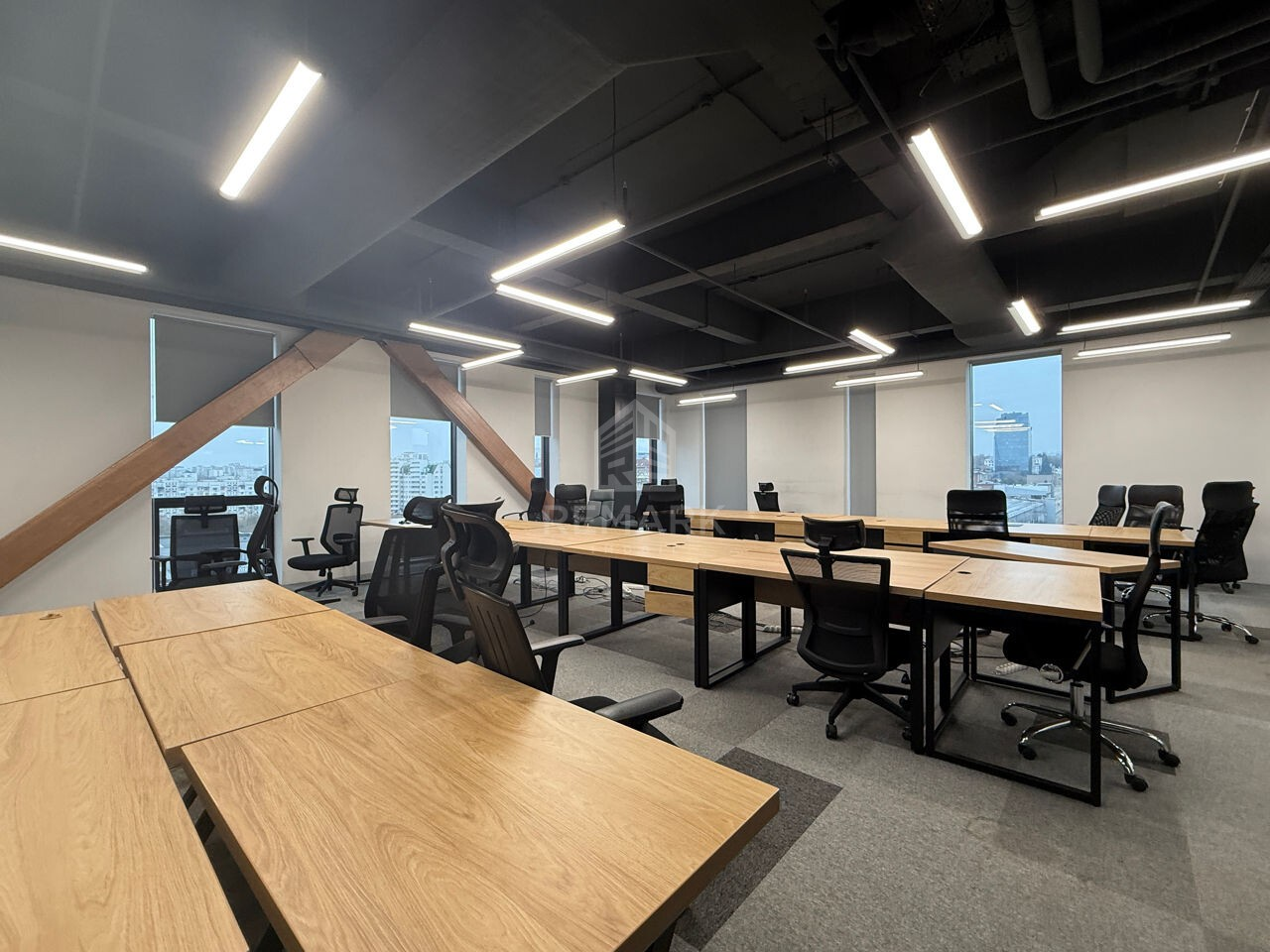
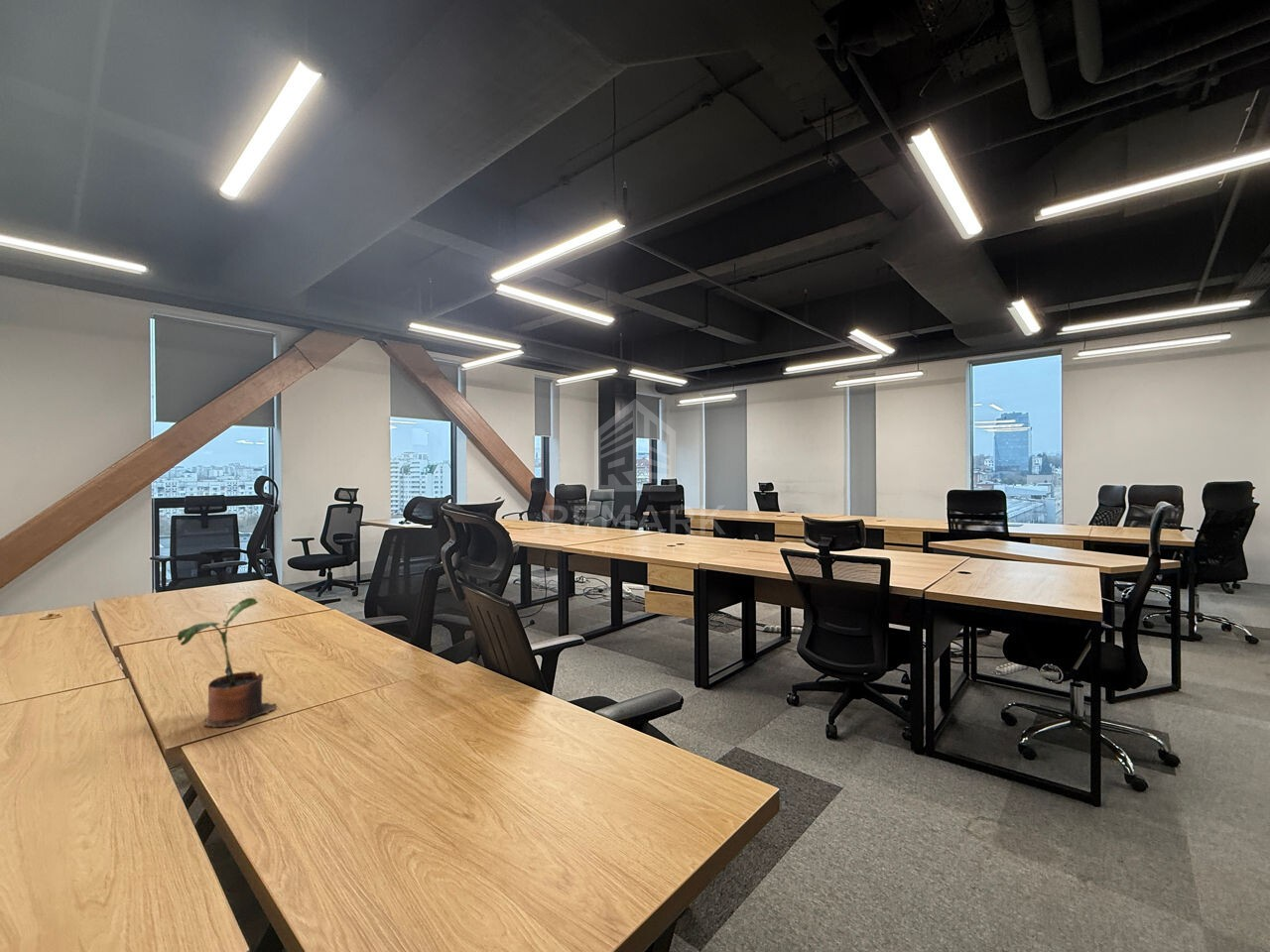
+ potted plant [177,597,279,728]
